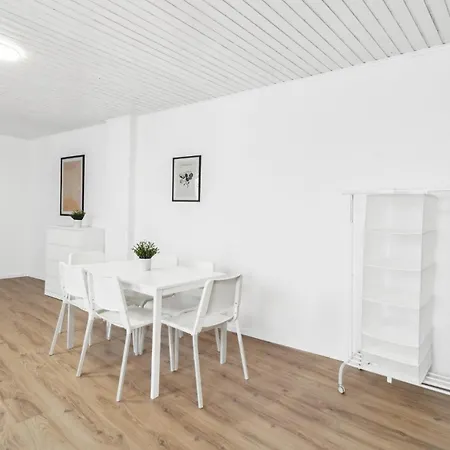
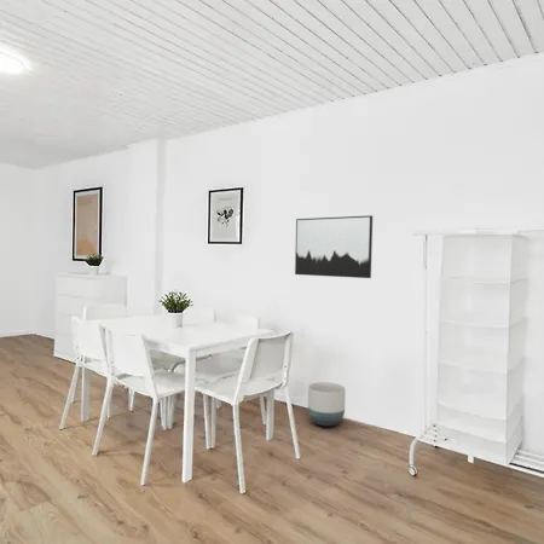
+ planter [307,381,347,428]
+ wall art [294,214,374,279]
